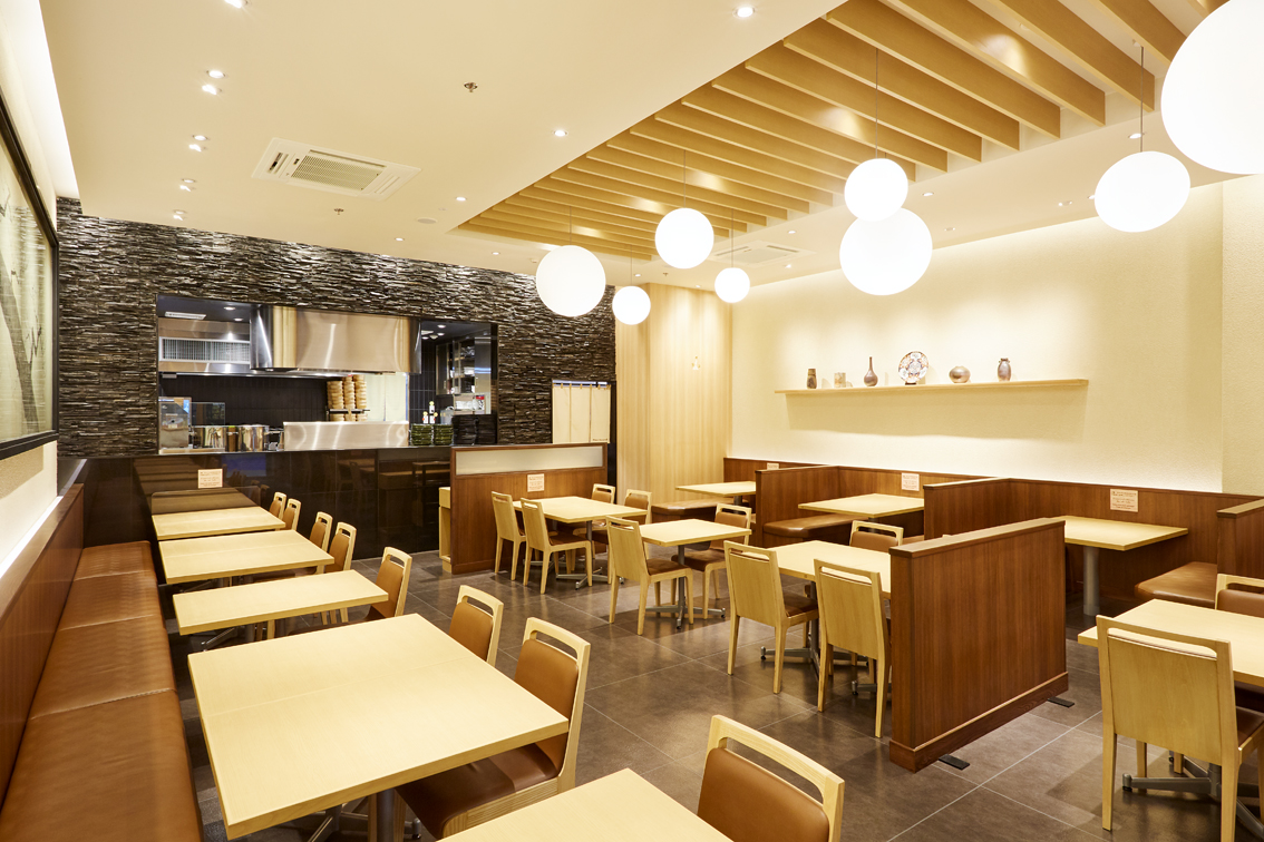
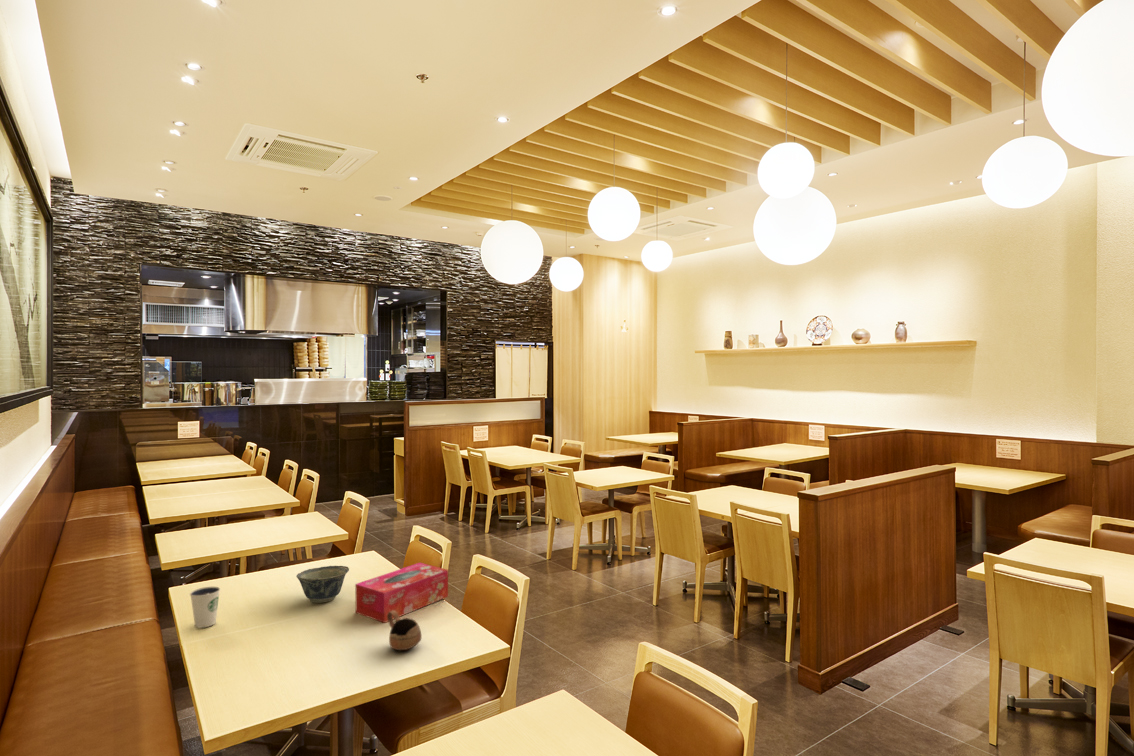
+ cup [387,610,423,651]
+ bowl [296,565,350,604]
+ dixie cup [189,586,221,629]
+ tissue box [354,562,449,624]
